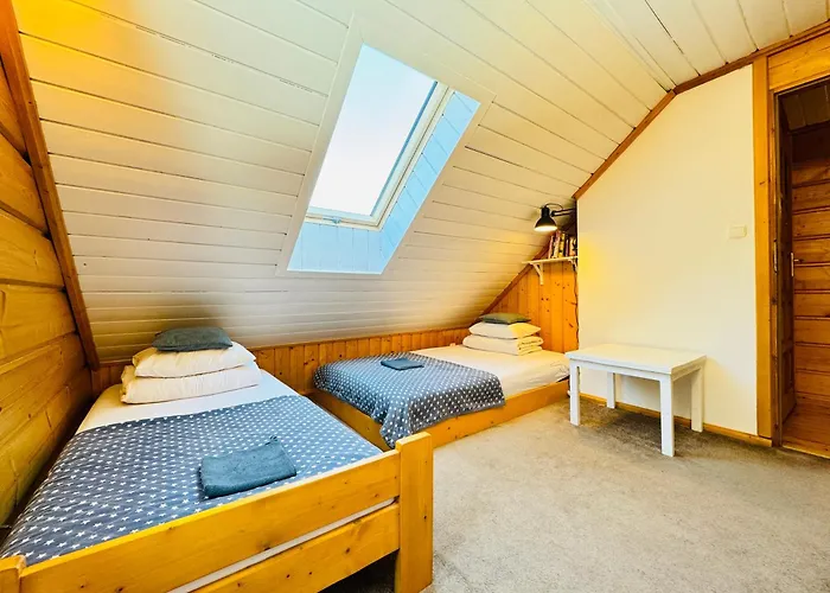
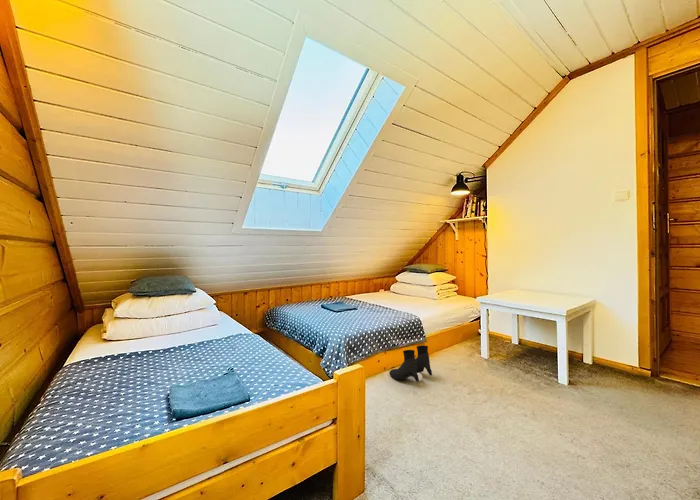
+ boots [388,345,433,382]
